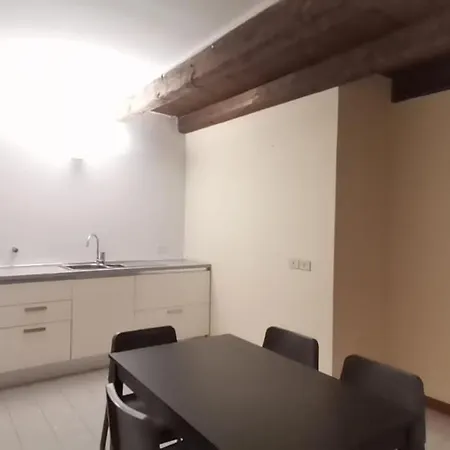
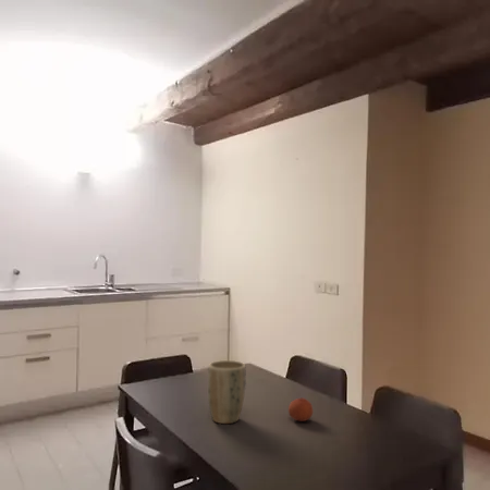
+ plant pot [207,359,247,425]
+ fruit [287,397,314,422]
